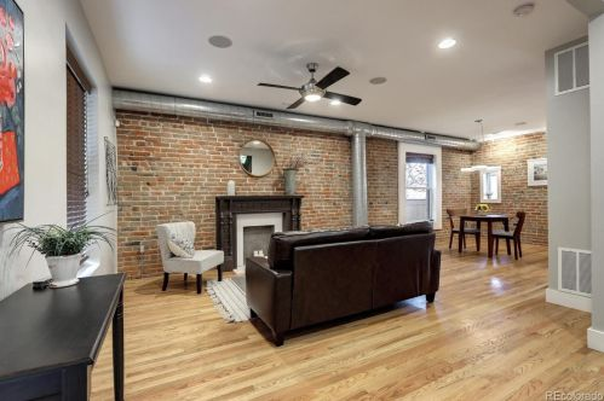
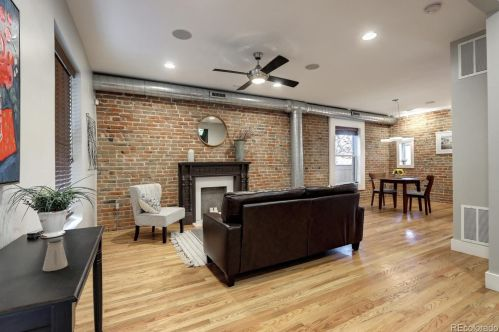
+ saltshaker [42,238,69,272]
